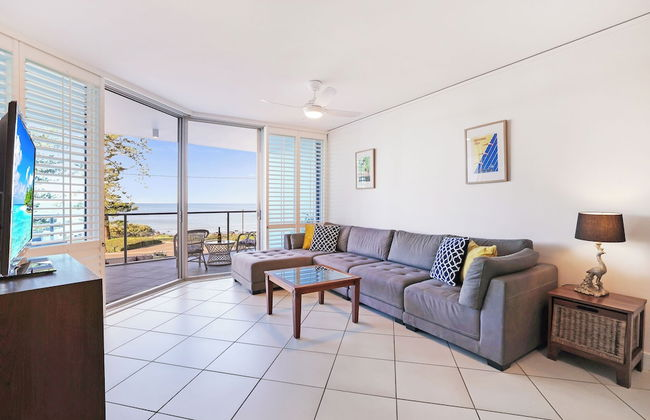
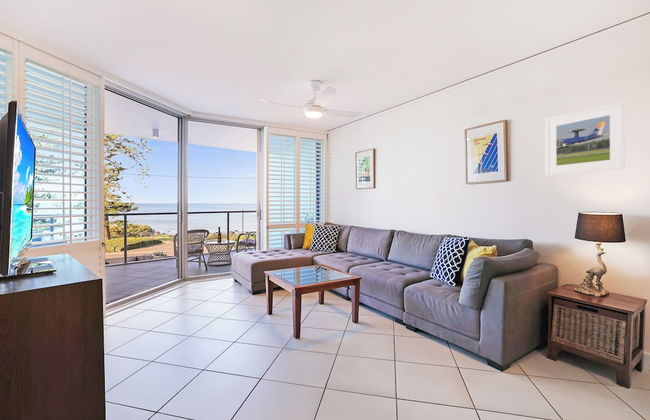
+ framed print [544,101,626,177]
